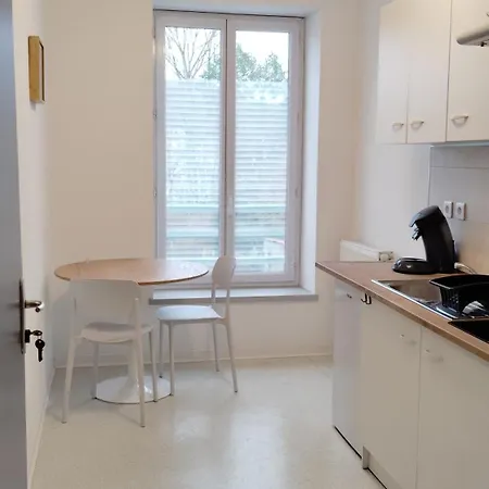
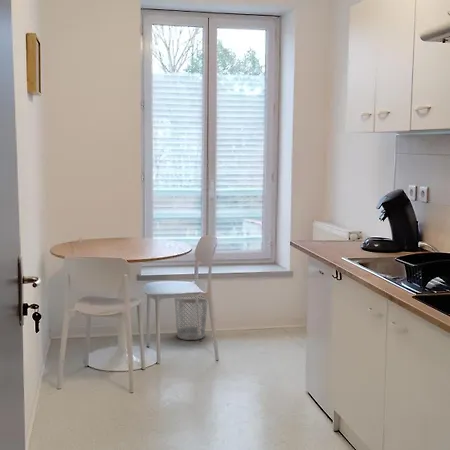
+ wastebasket [173,297,209,341]
